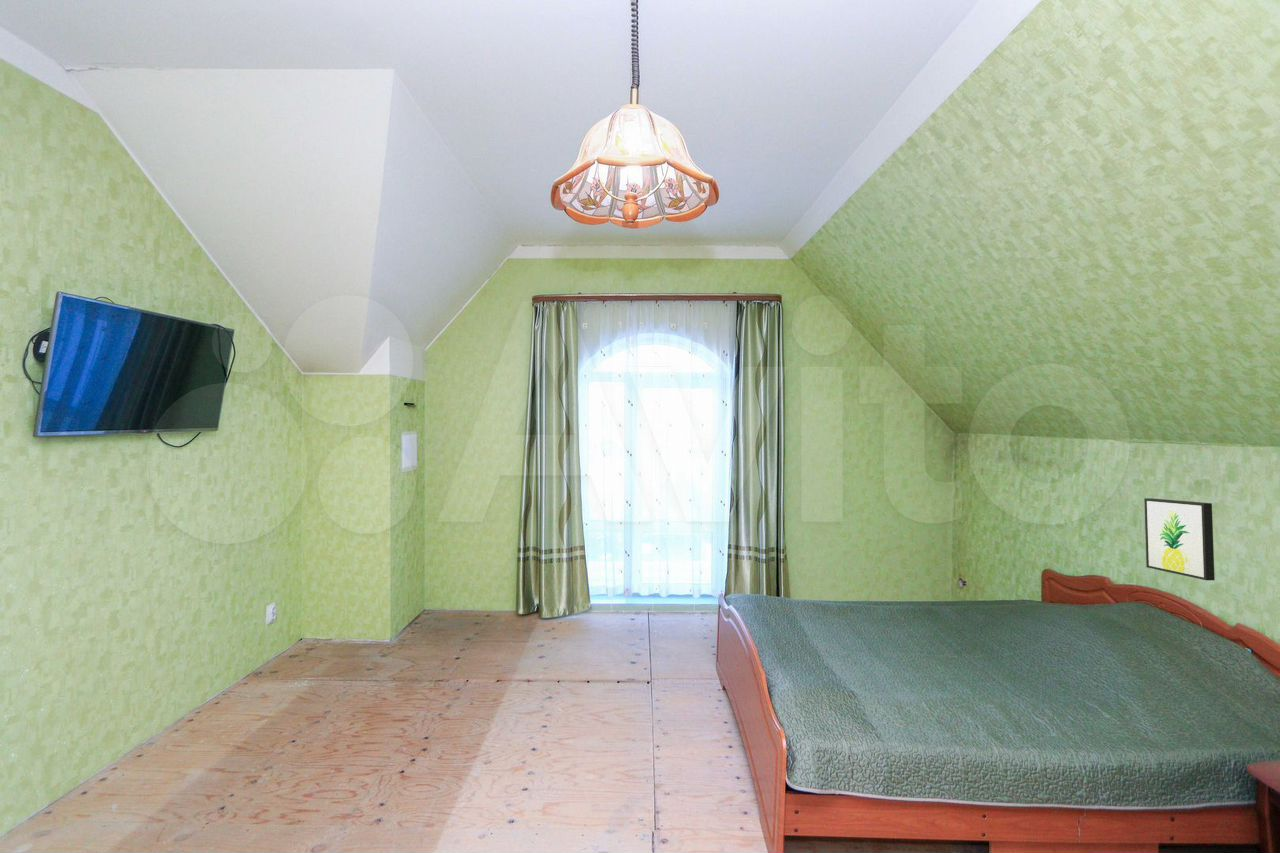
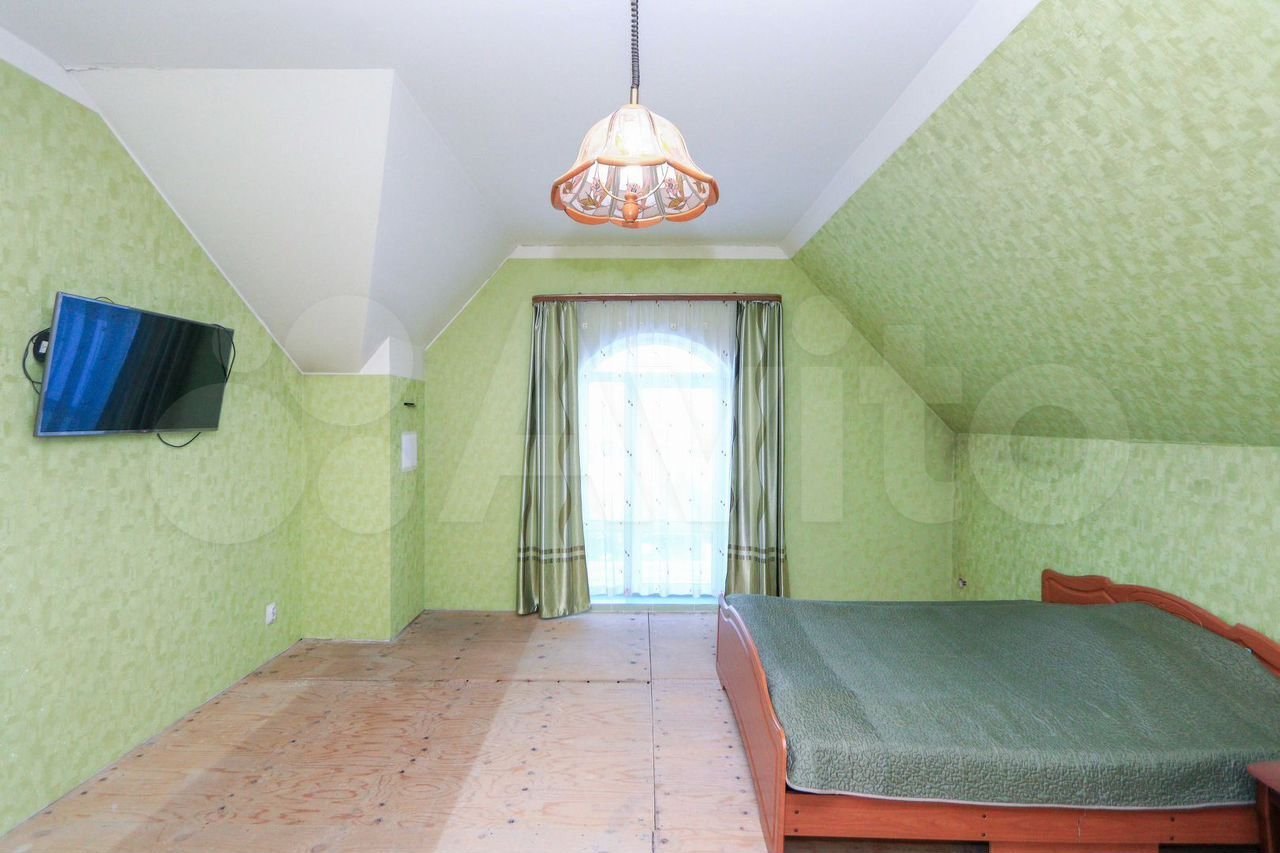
- wall art [1143,497,1216,581]
